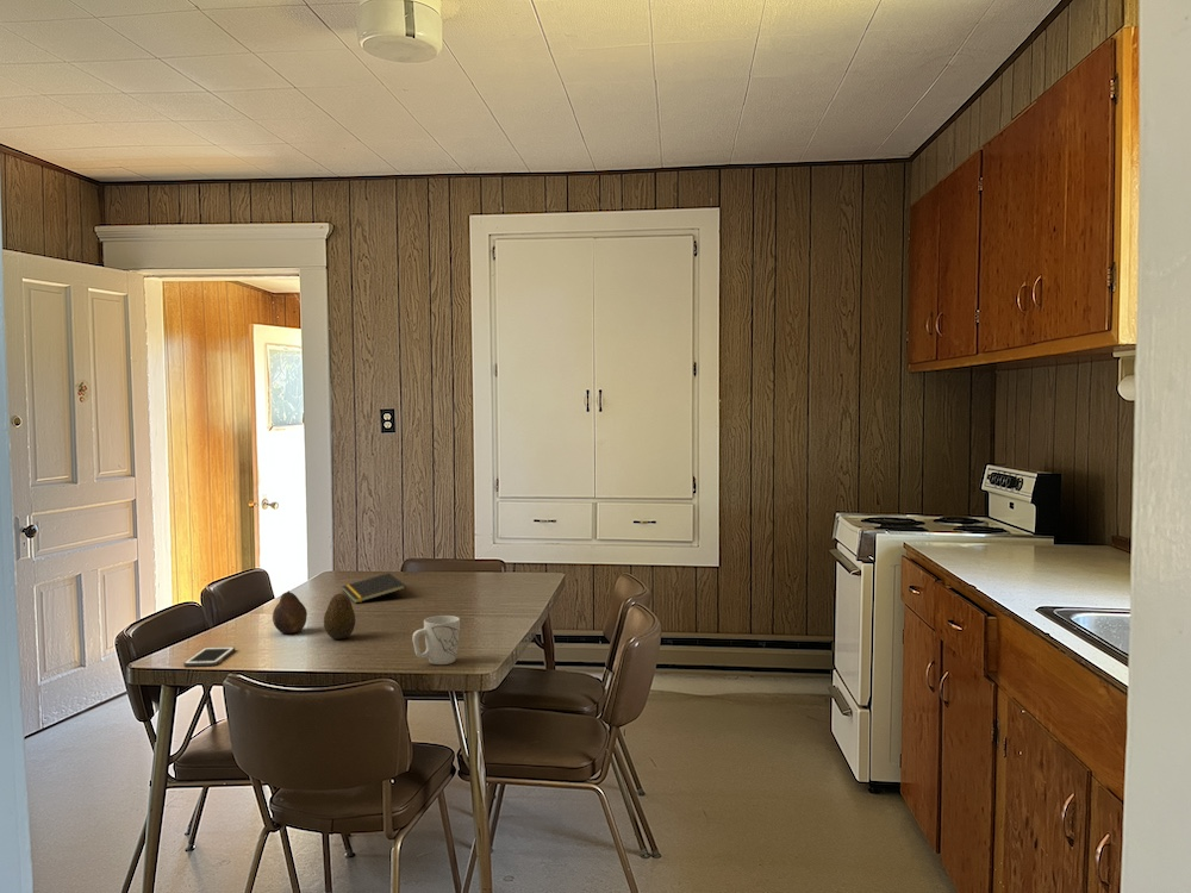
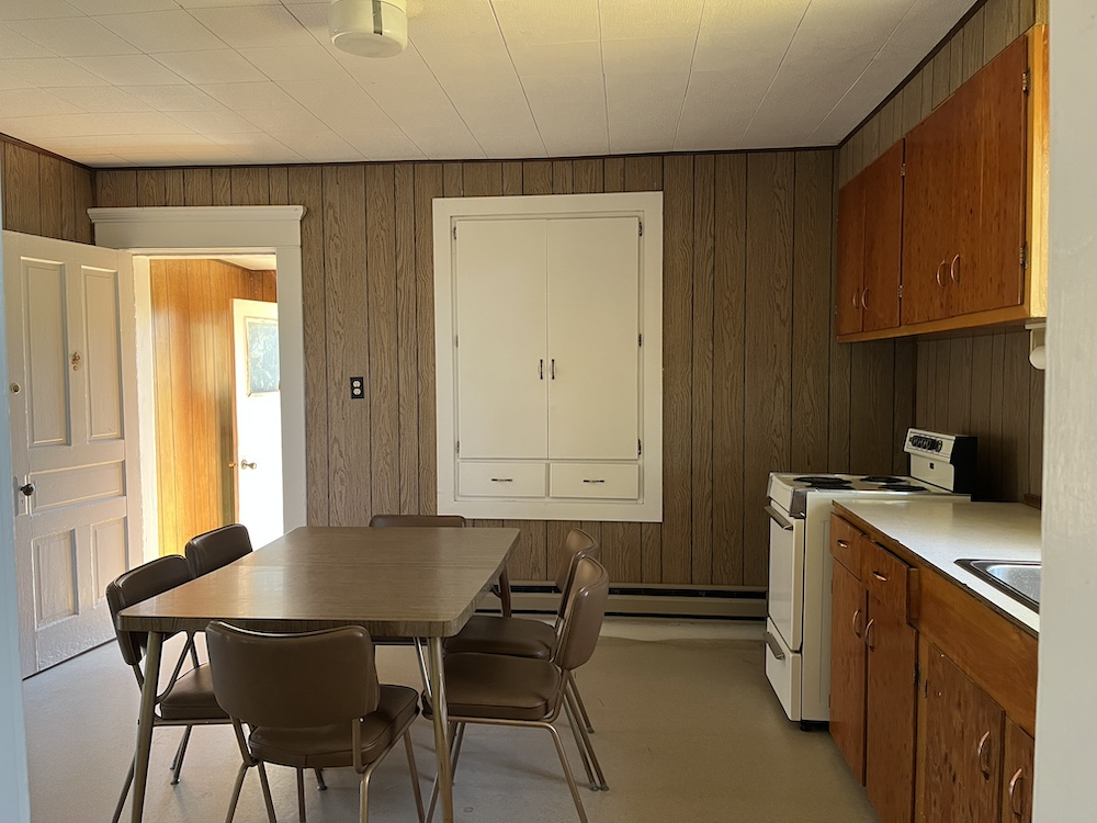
- fruit [323,592,356,641]
- mug [411,614,461,666]
- notepad [341,572,407,605]
- fruit [272,589,308,635]
- cell phone [182,645,236,668]
